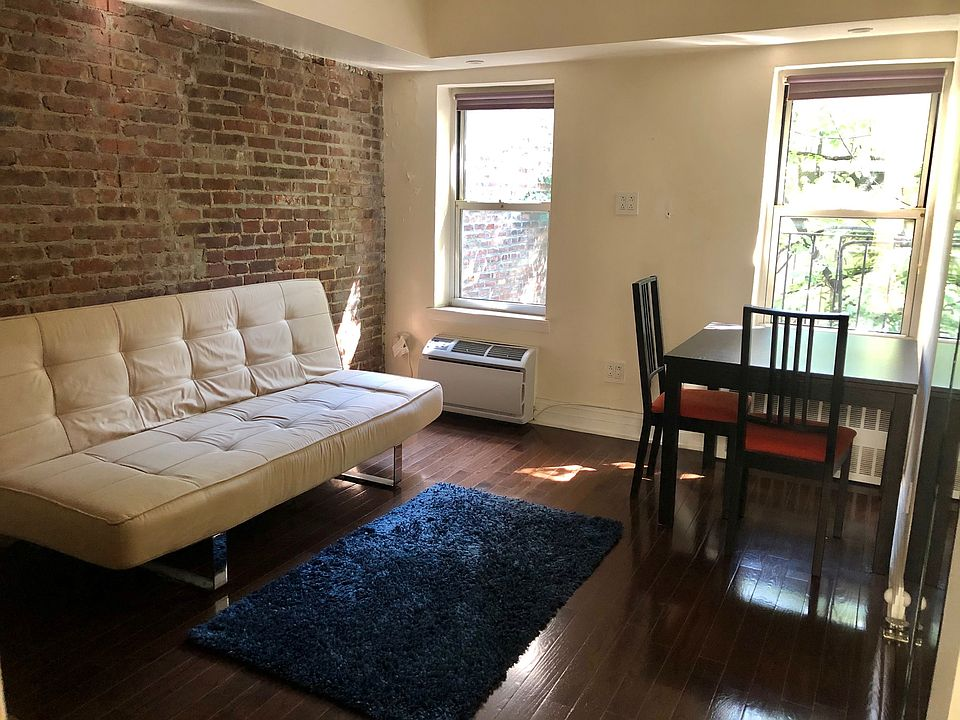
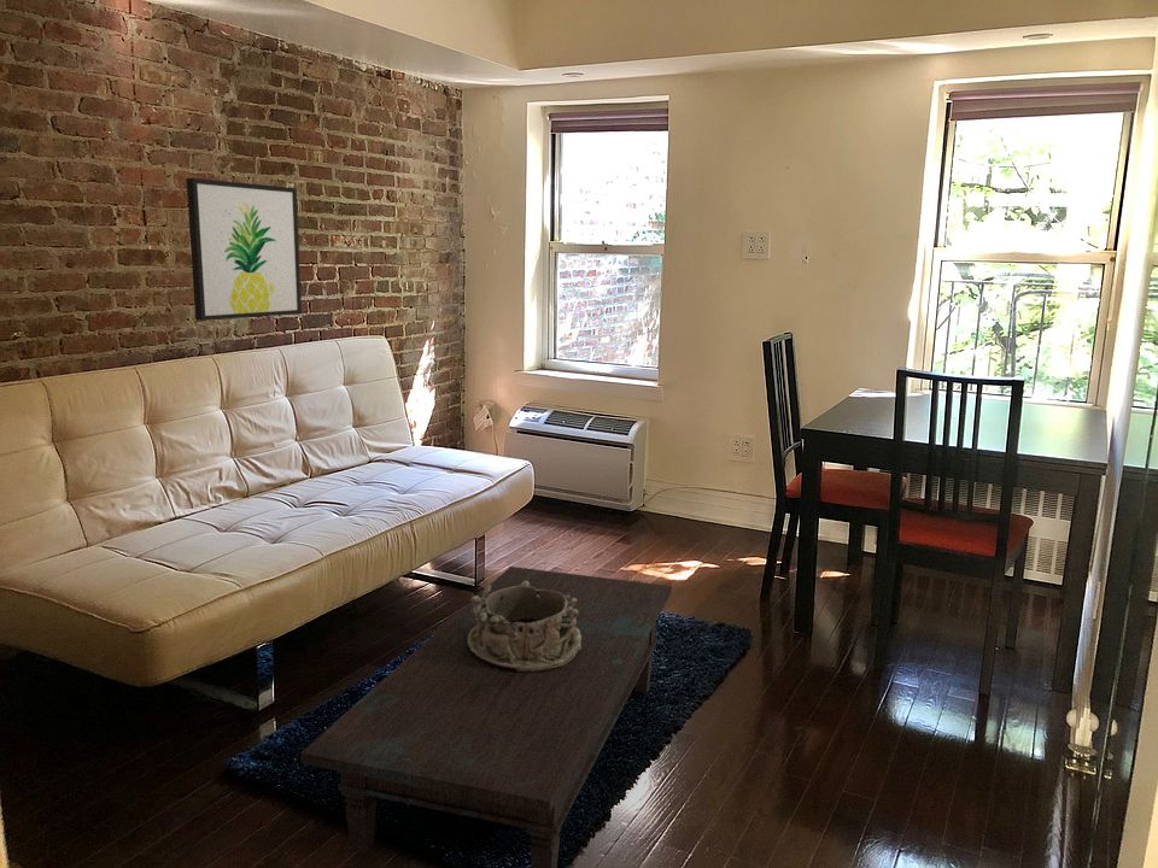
+ coffee table [299,565,673,868]
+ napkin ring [467,581,581,671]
+ wall art [186,177,303,322]
